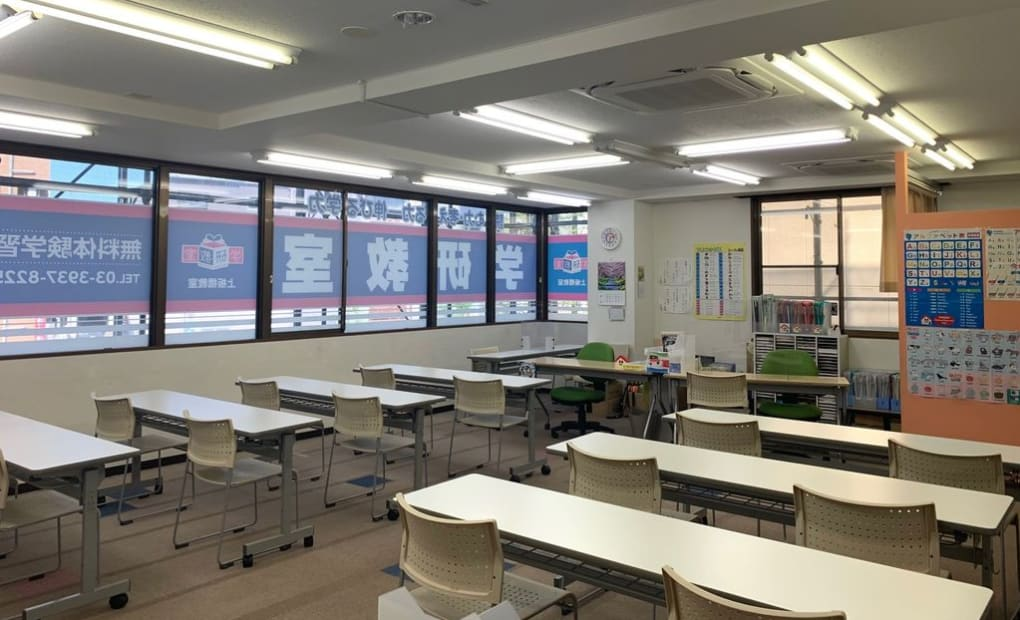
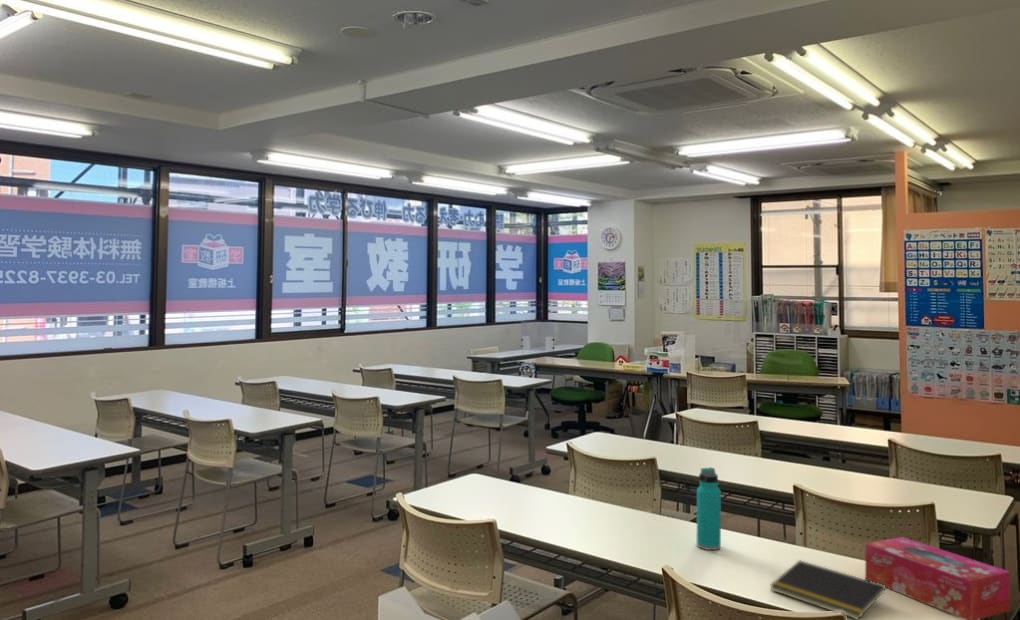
+ notepad [769,559,887,620]
+ tissue box [864,536,1011,620]
+ water bottle [696,466,722,551]
